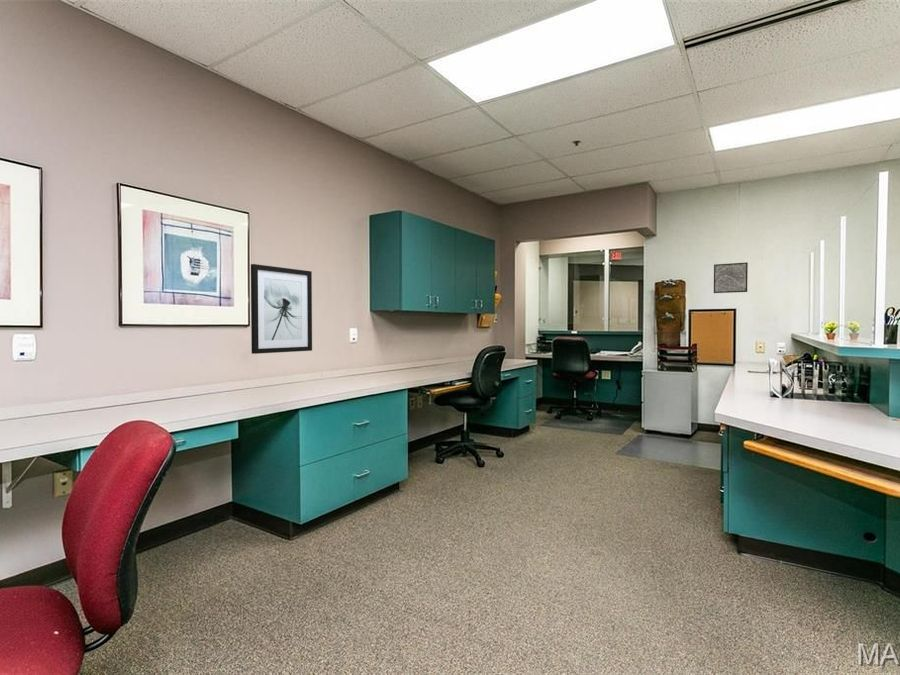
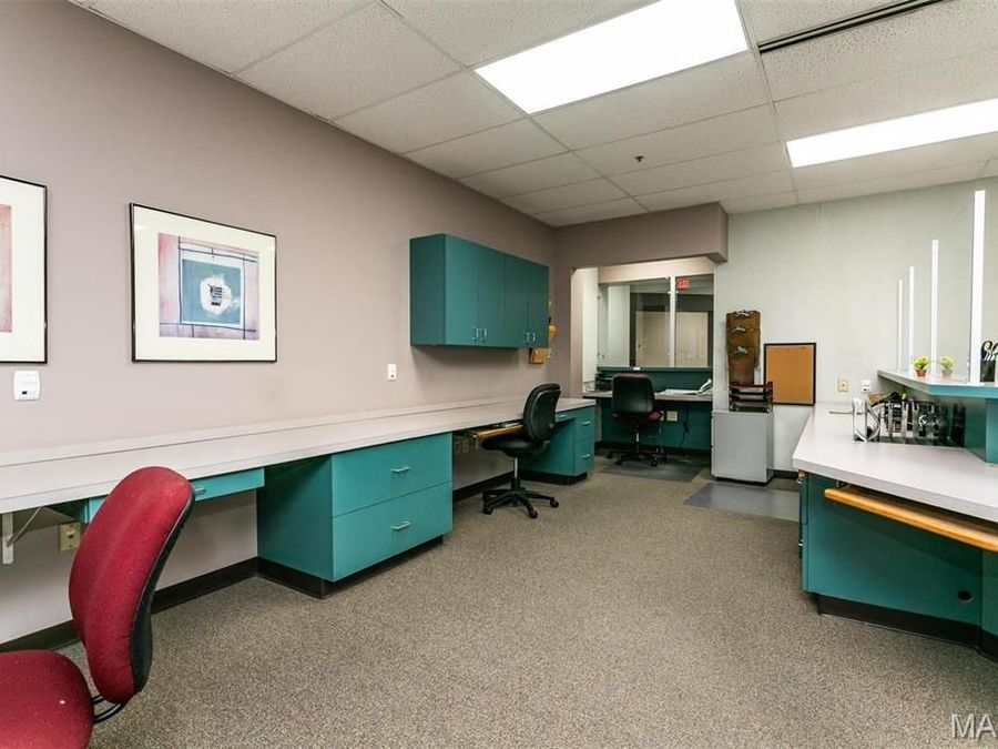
- wall art [250,263,313,355]
- wall art [713,261,749,294]
